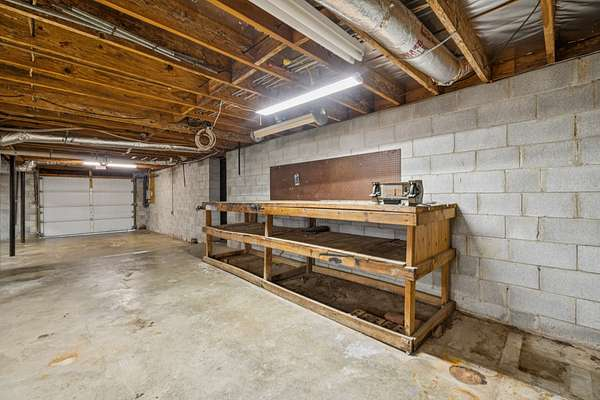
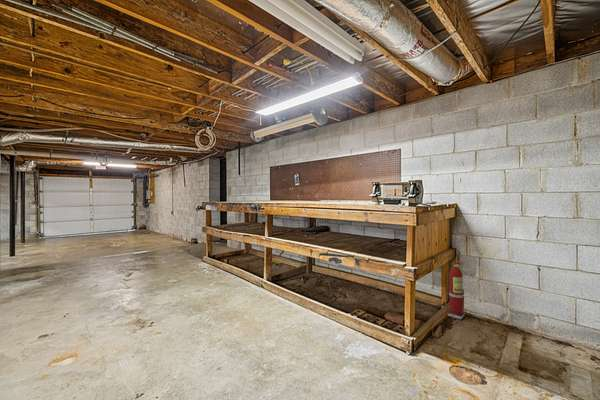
+ fire extinguisher [447,261,466,320]
